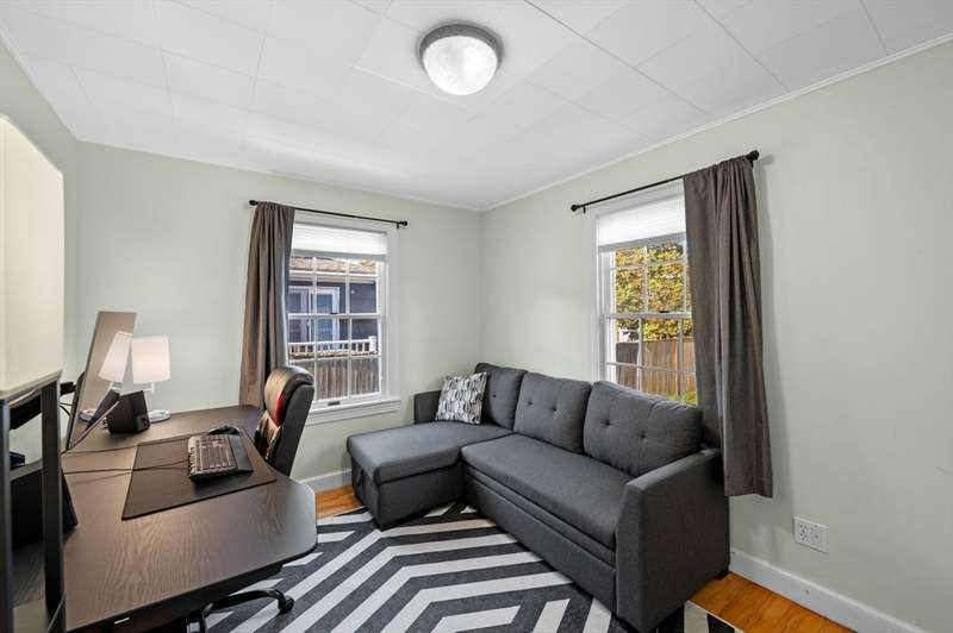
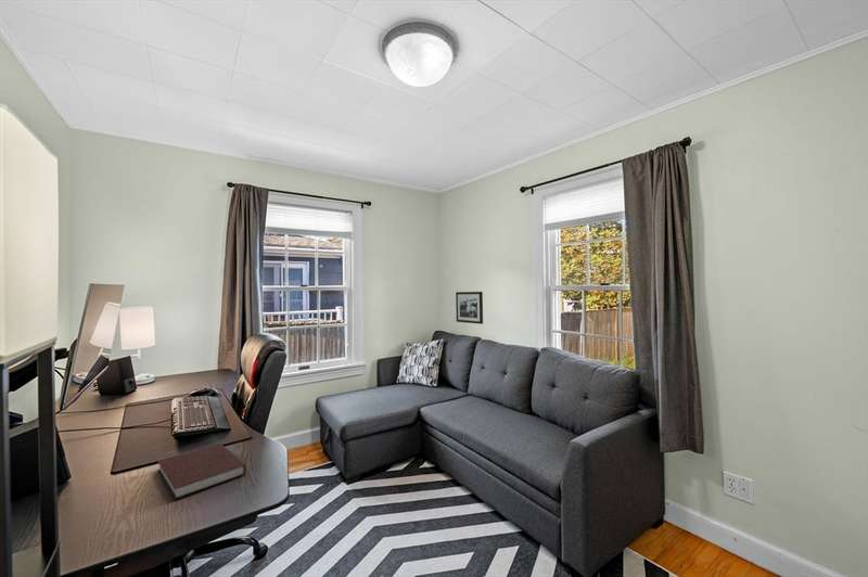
+ picture frame [455,291,484,325]
+ notebook [156,443,247,500]
